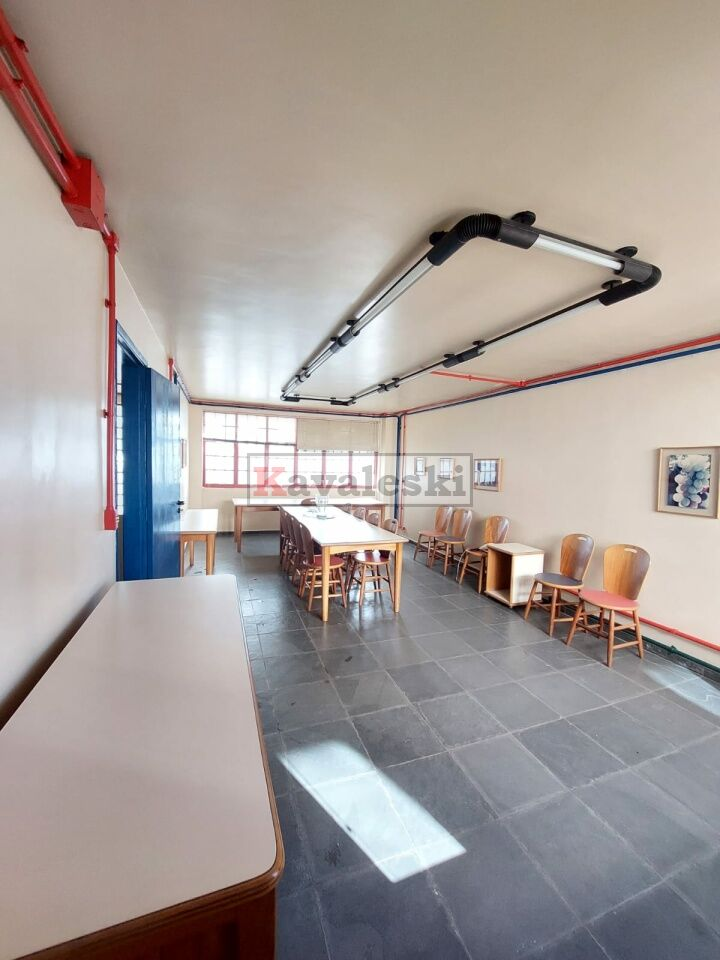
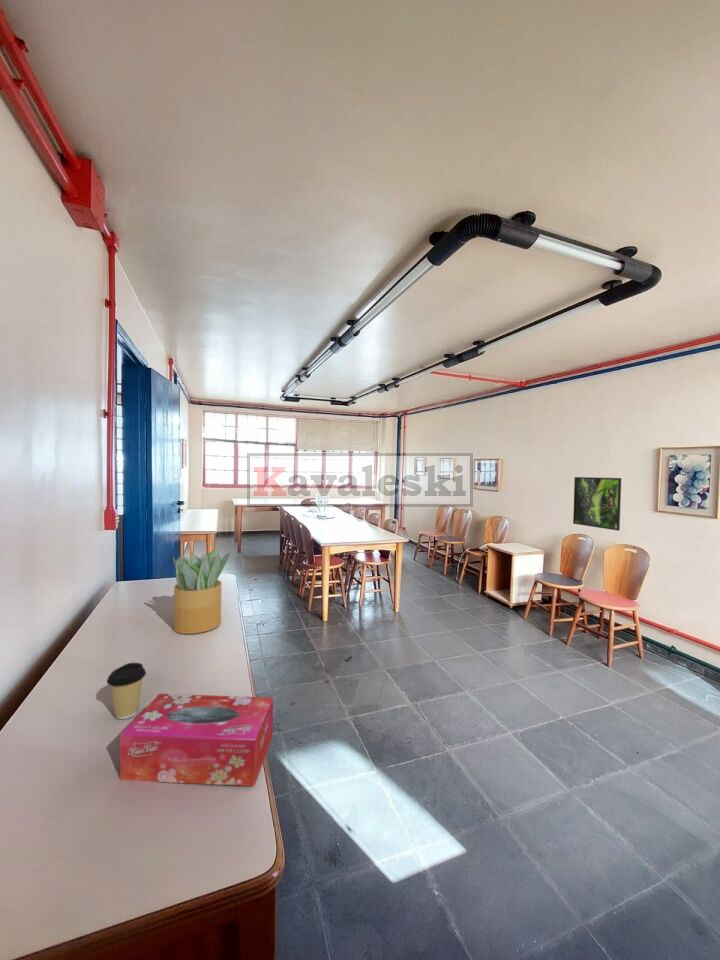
+ potted plant [172,548,231,635]
+ tissue box [119,693,274,787]
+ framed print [572,476,622,532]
+ coffee cup [106,662,147,720]
